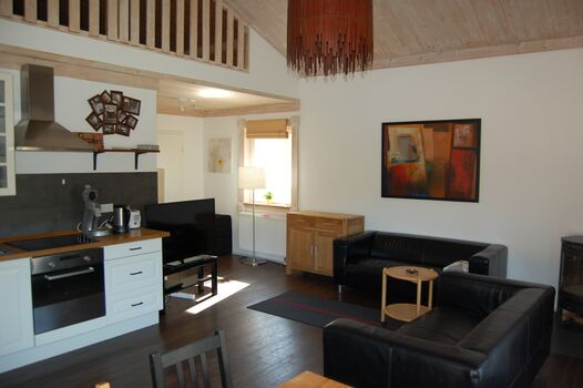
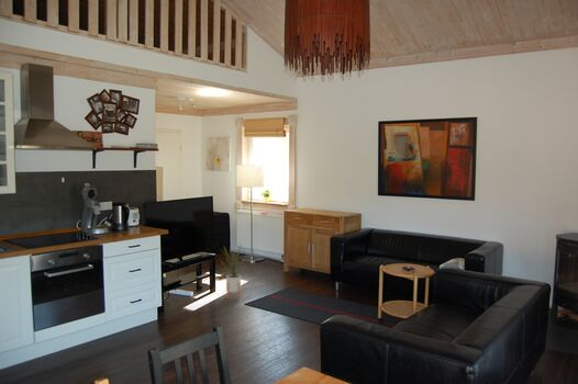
+ house plant [219,245,249,301]
